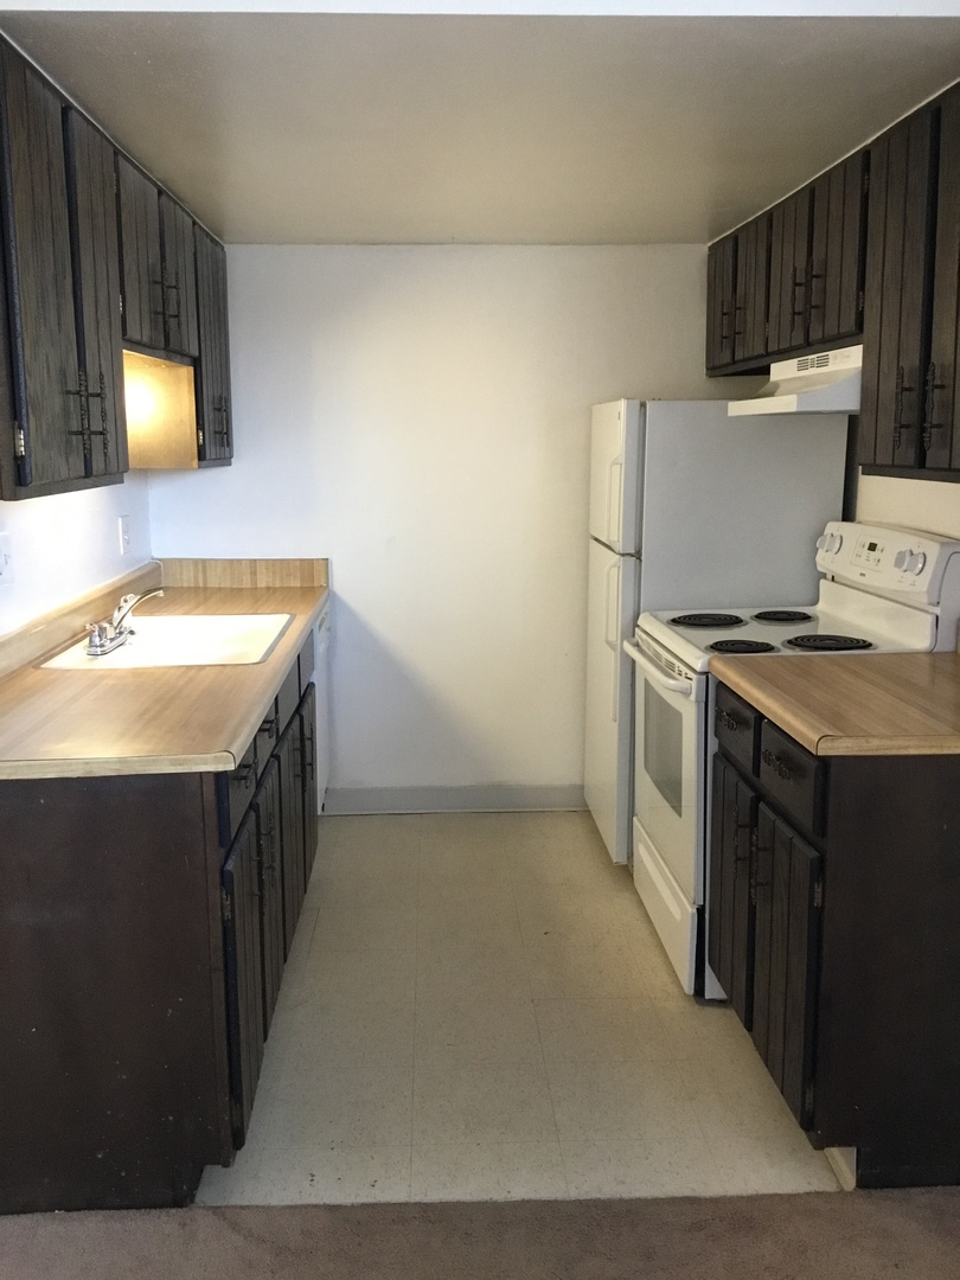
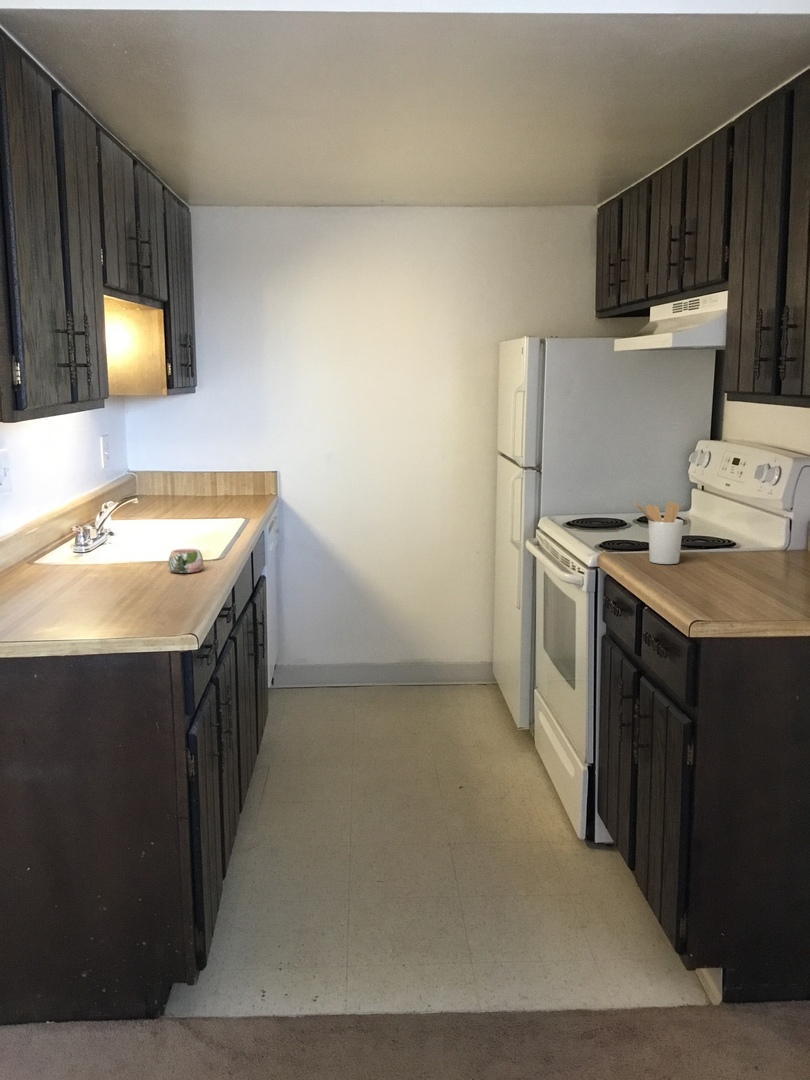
+ mug [168,548,204,574]
+ utensil holder [634,501,684,565]
